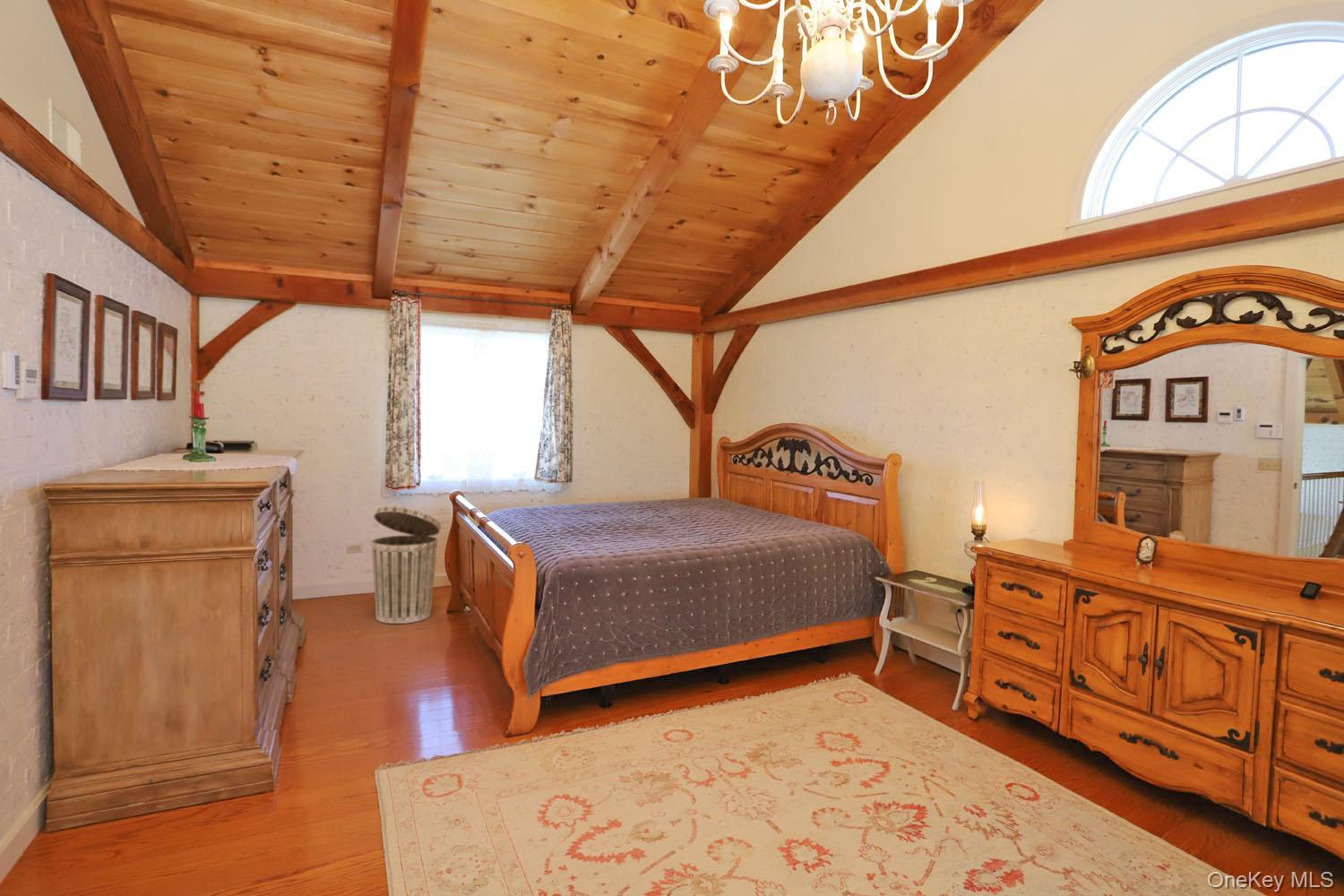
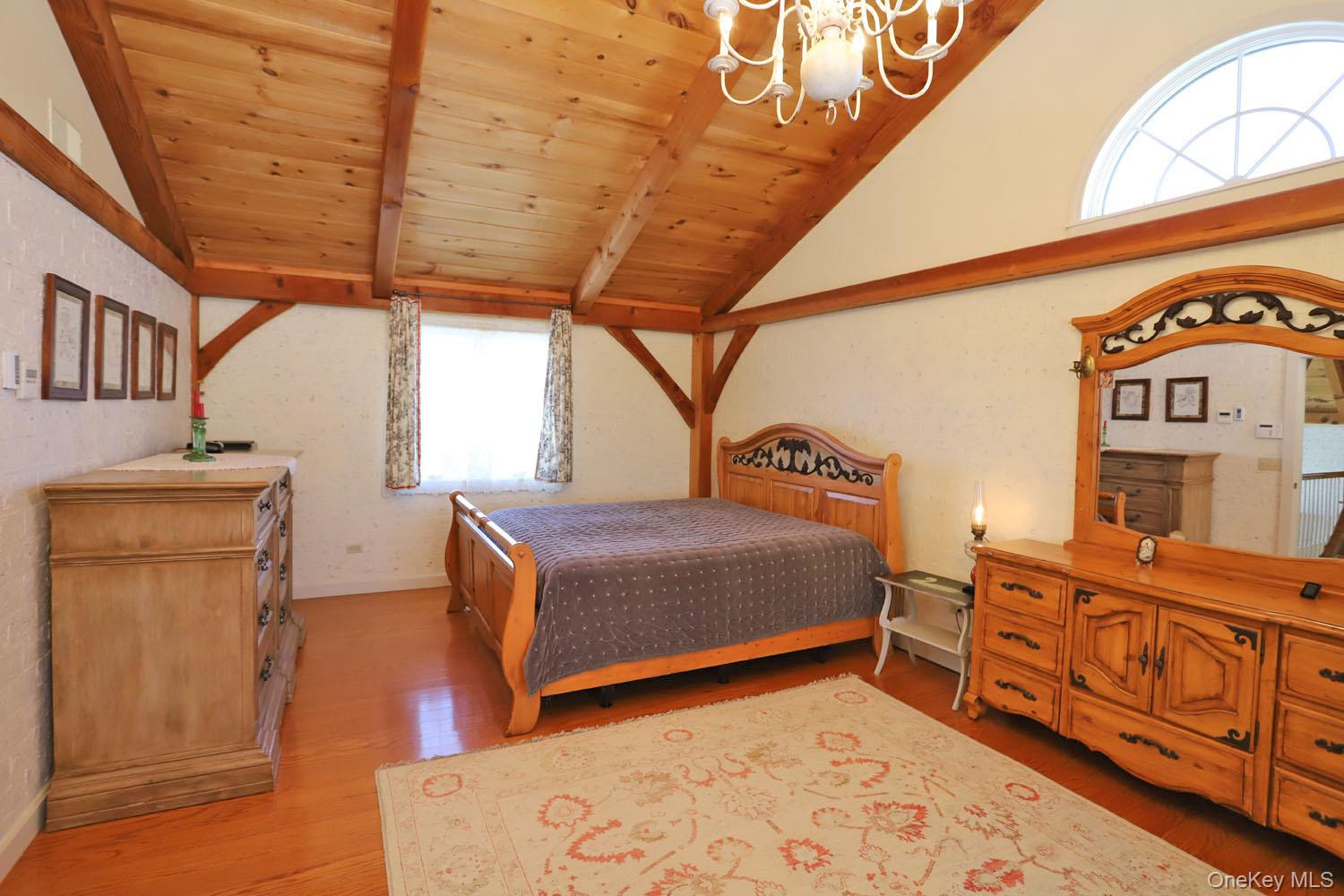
- trash can [371,505,442,625]
